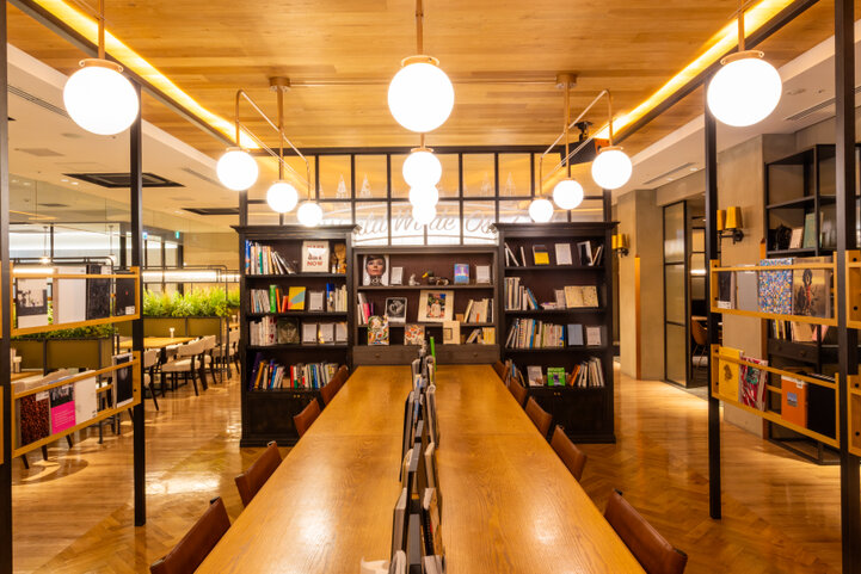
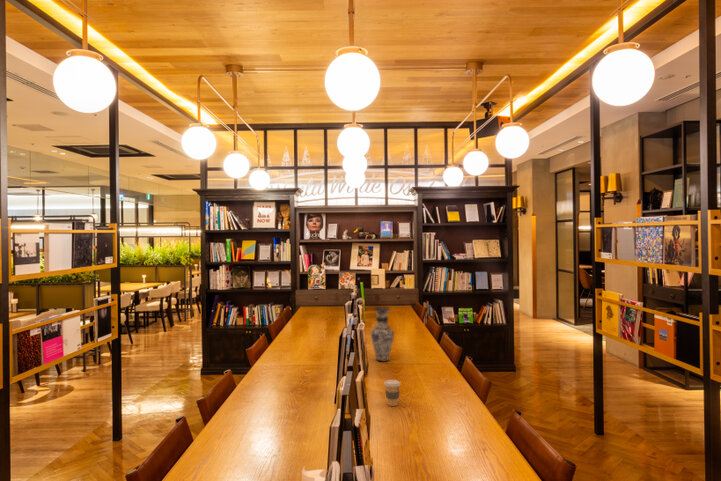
+ vase [370,306,395,363]
+ coffee cup [383,379,402,407]
